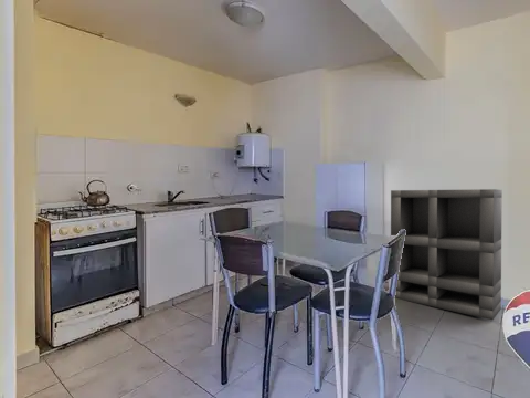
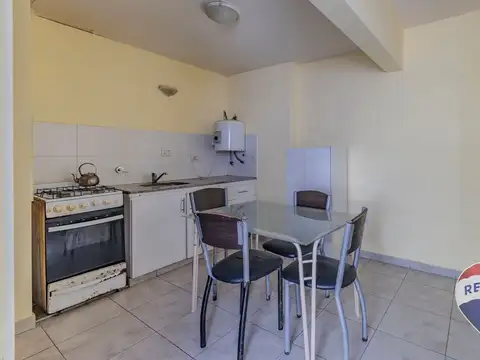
- shelving unit [390,188,504,321]
